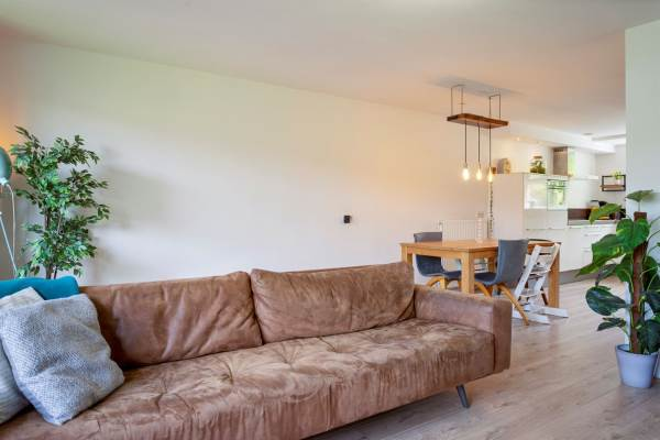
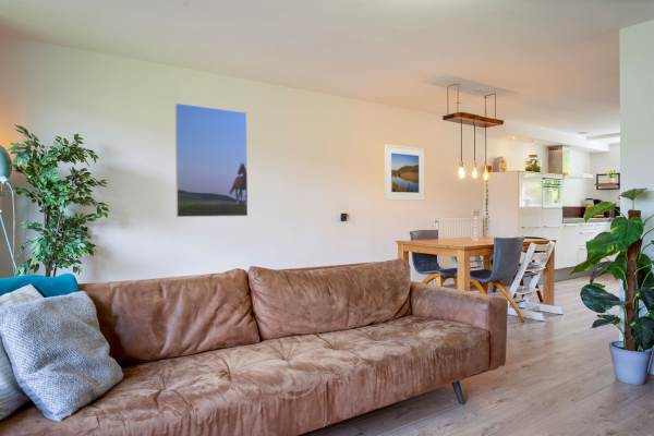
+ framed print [173,102,249,218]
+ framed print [384,144,426,202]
